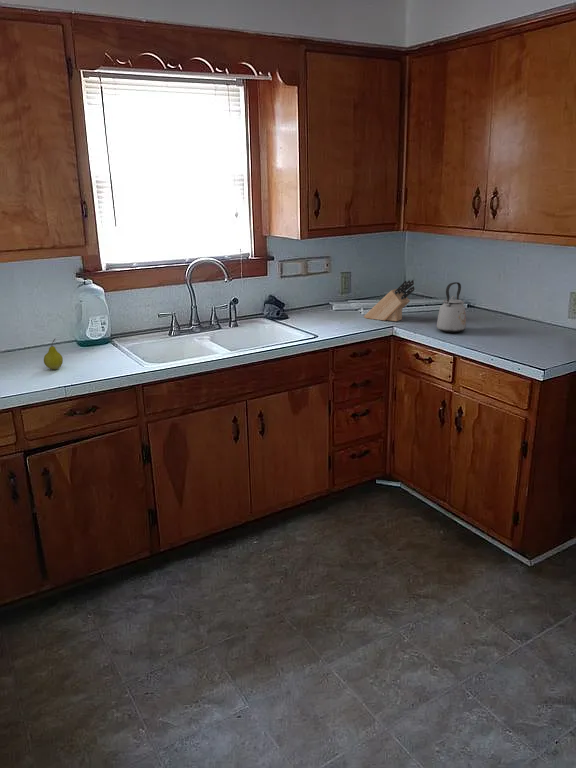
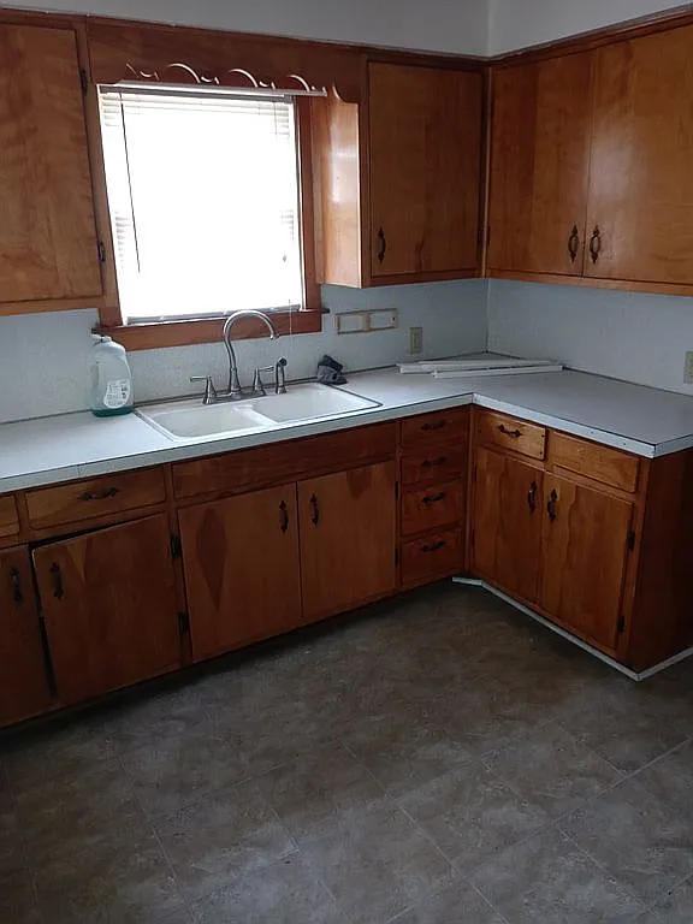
- knife block [363,279,416,322]
- kettle [436,281,467,334]
- fruit [43,338,64,370]
